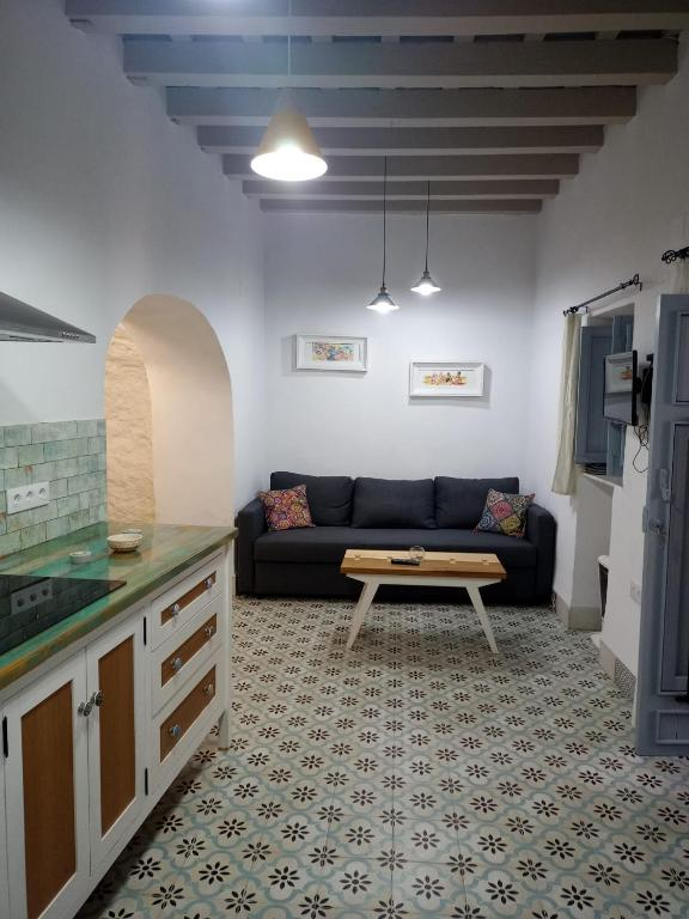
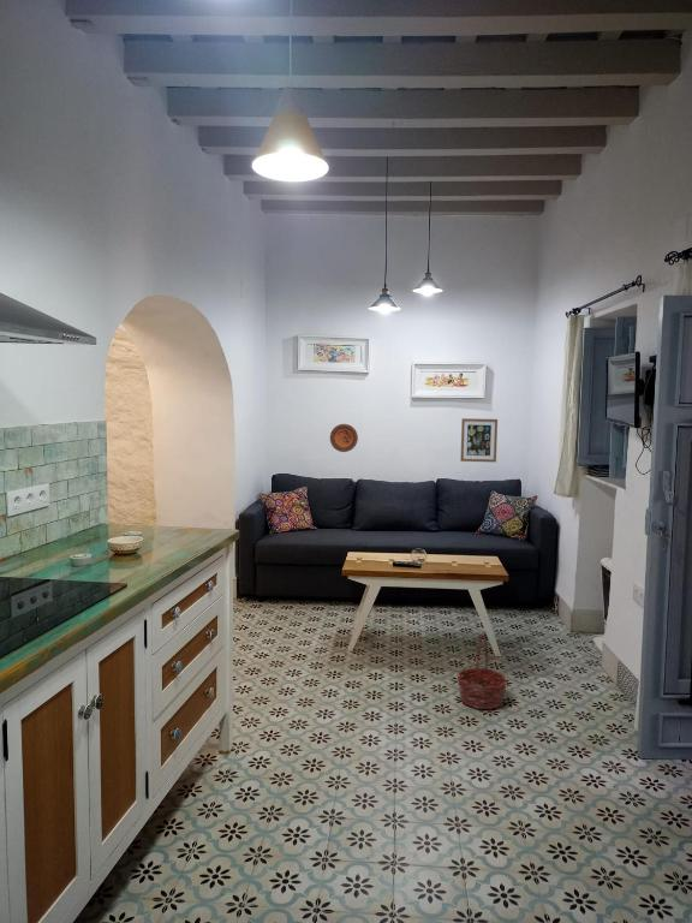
+ decorative plate [329,423,359,453]
+ wall art [459,417,499,463]
+ basket [455,633,508,710]
